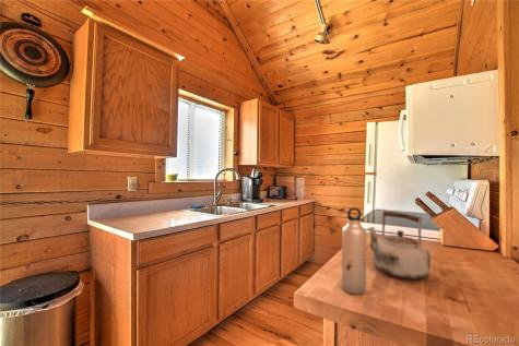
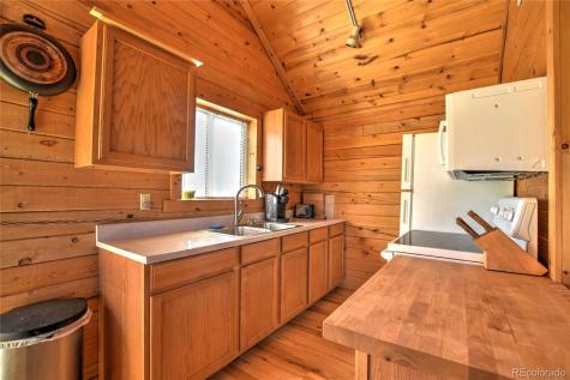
- kettle [367,208,432,281]
- water bottle [341,206,367,295]
